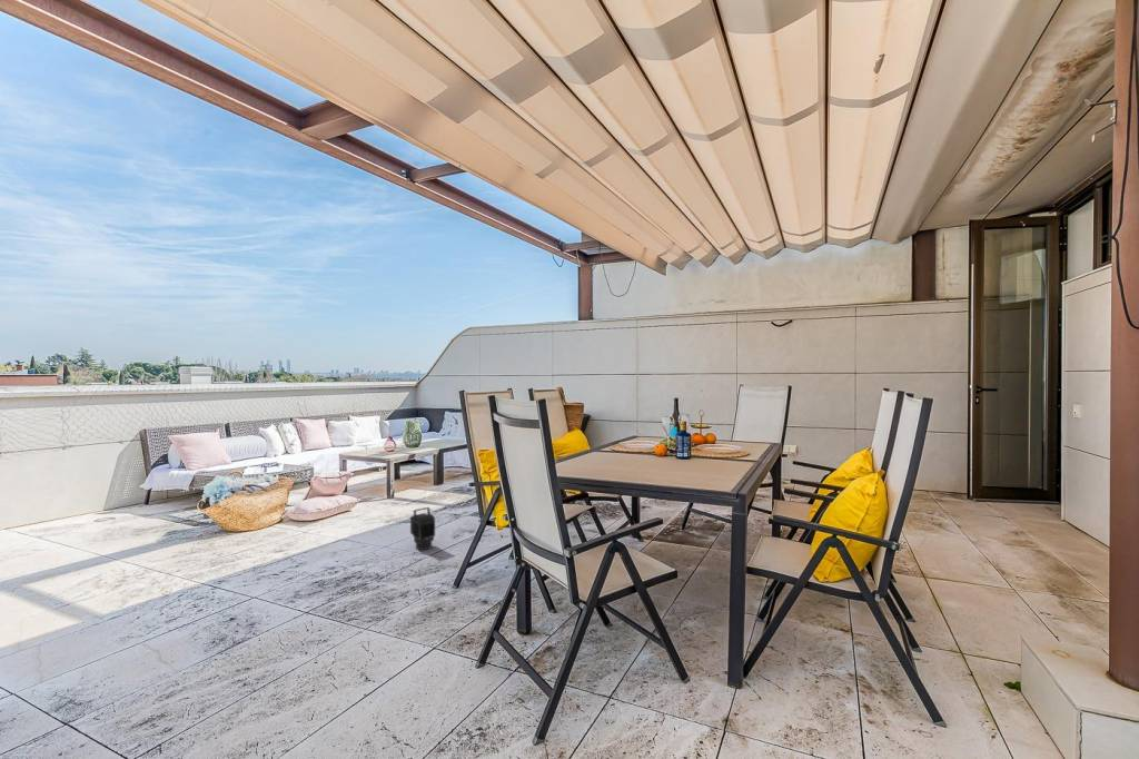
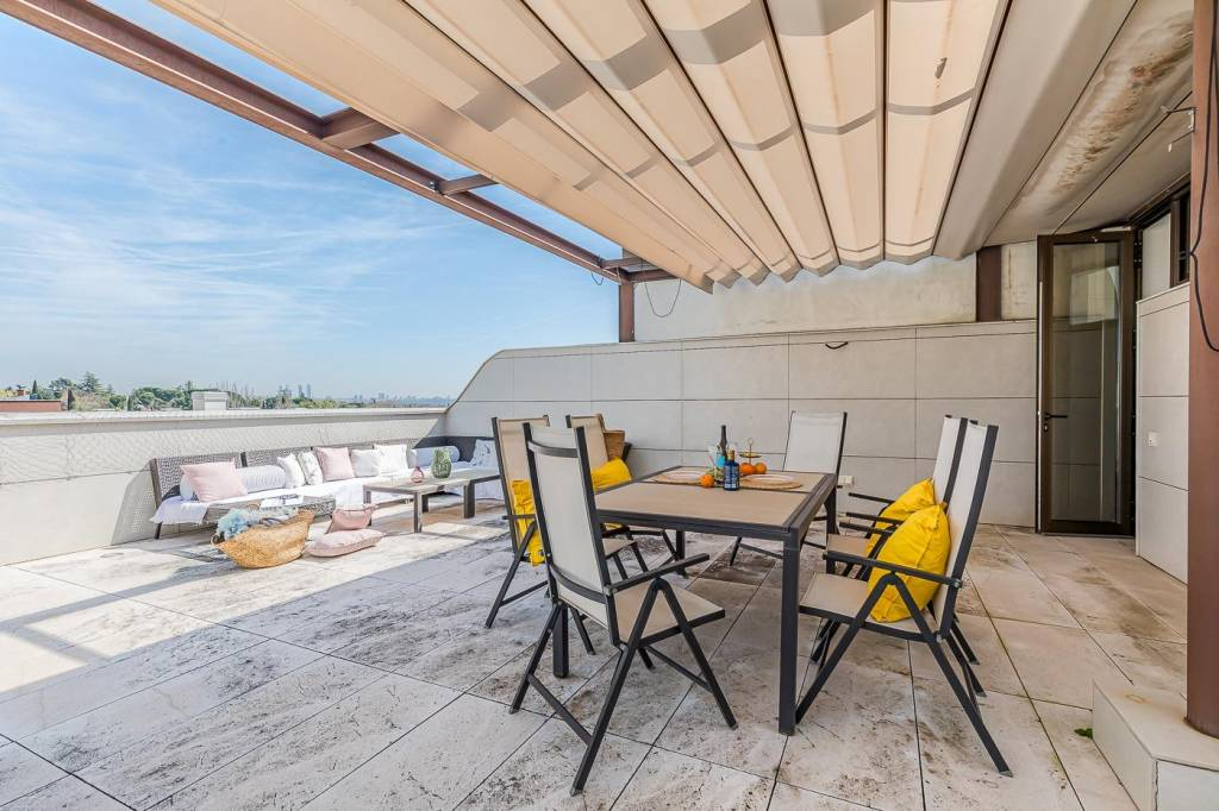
- lantern [409,506,436,551]
